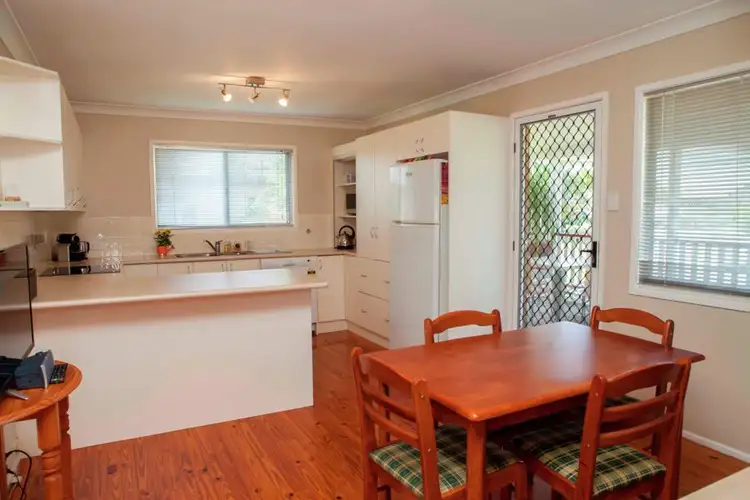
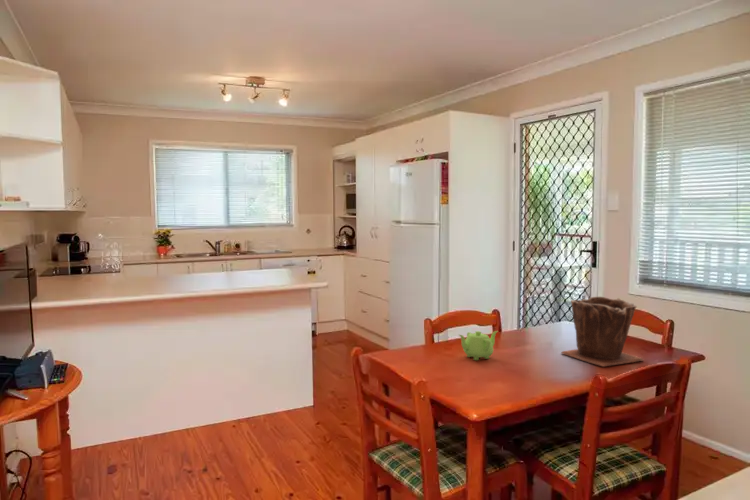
+ teapot [457,330,499,361]
+ plant pot [561,296,645,368]
